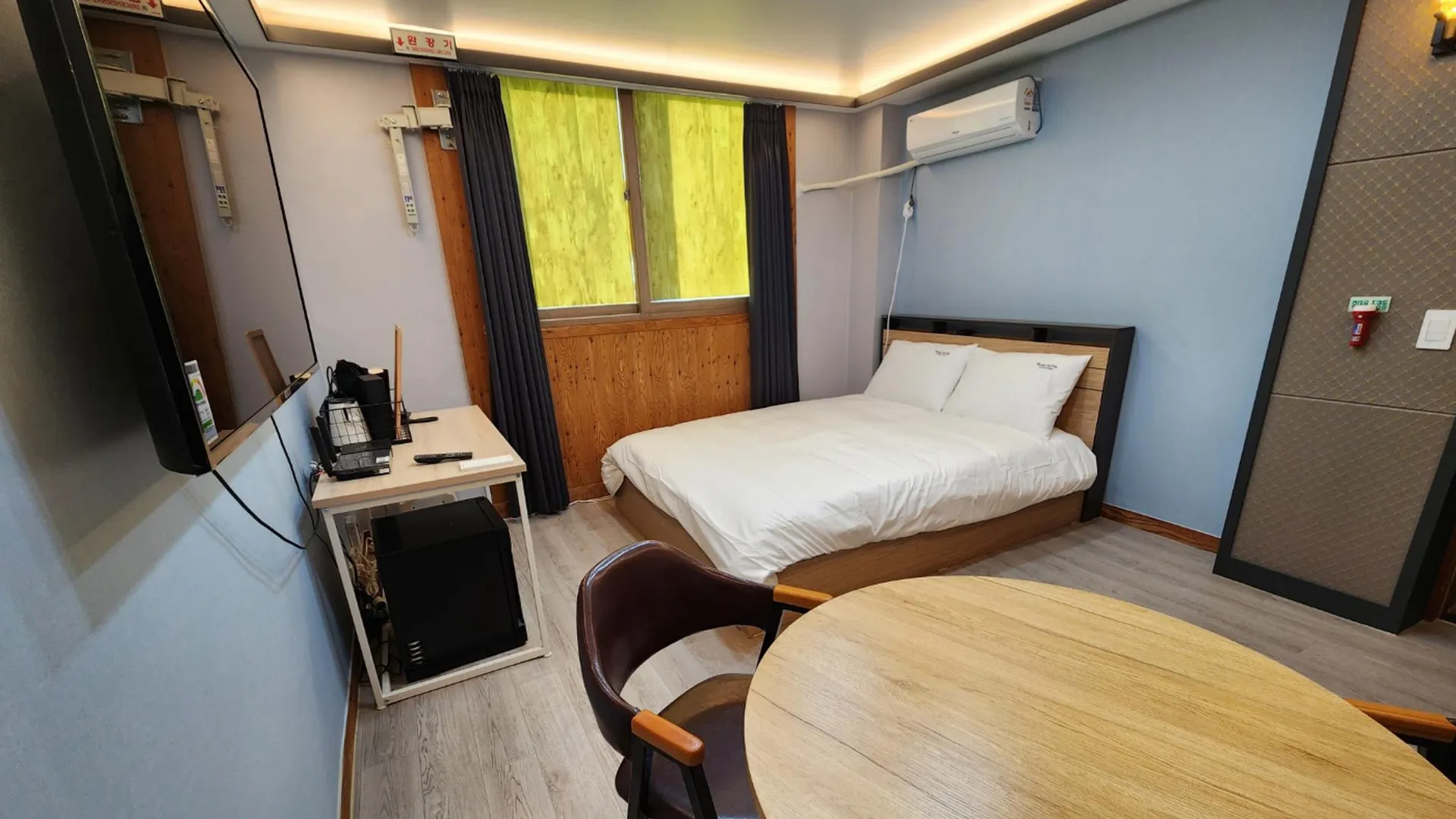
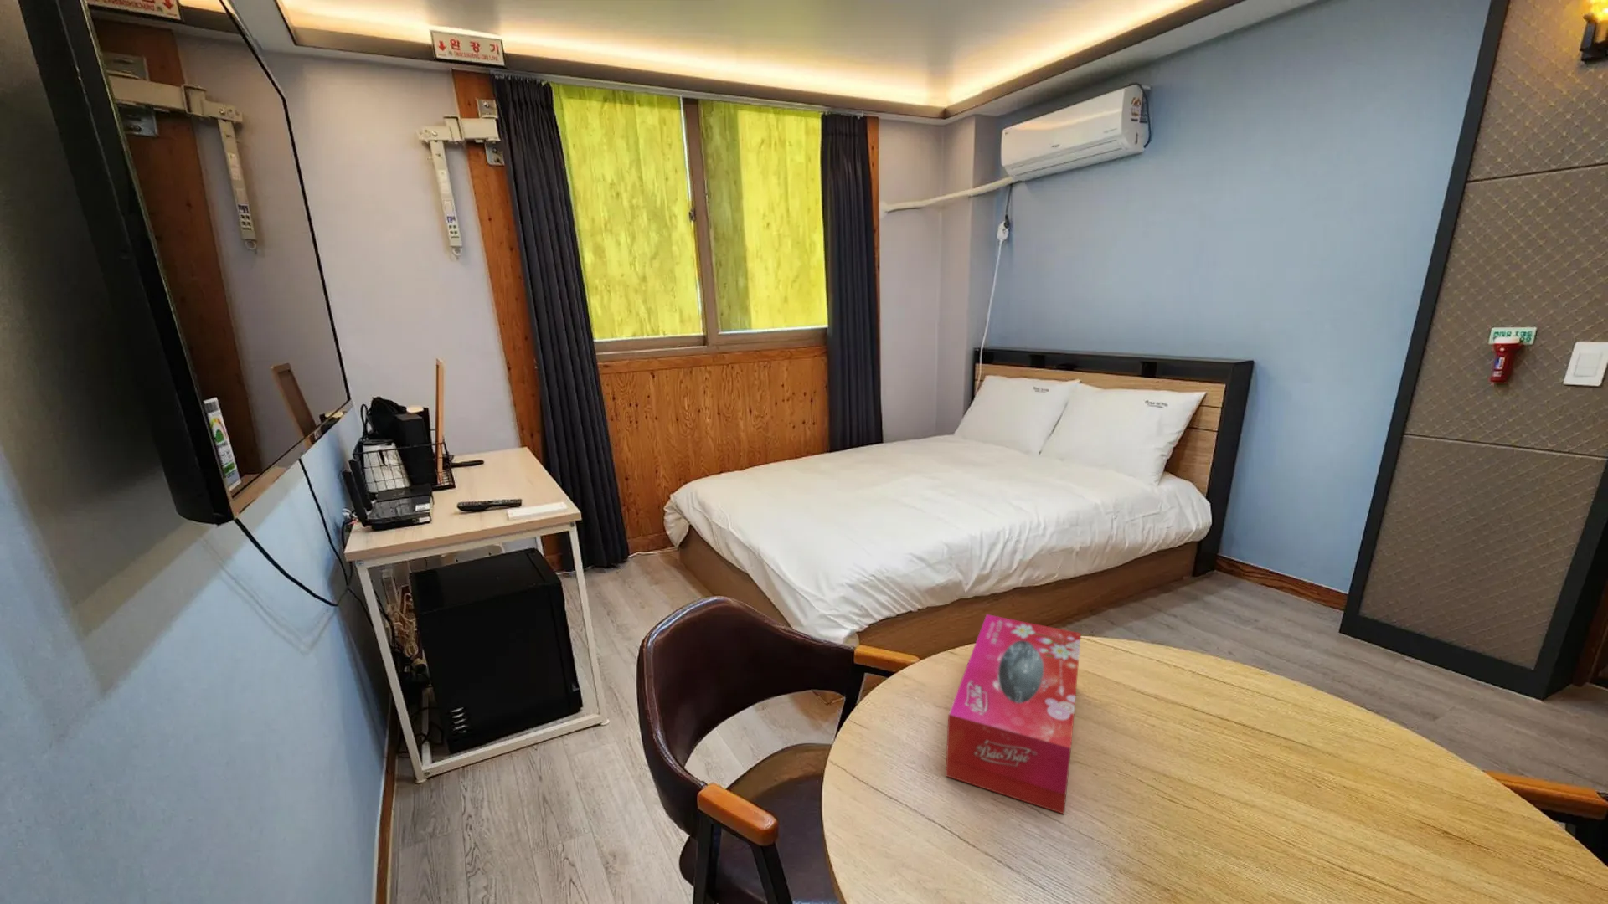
+ tissue box [944,614,1082,816]
